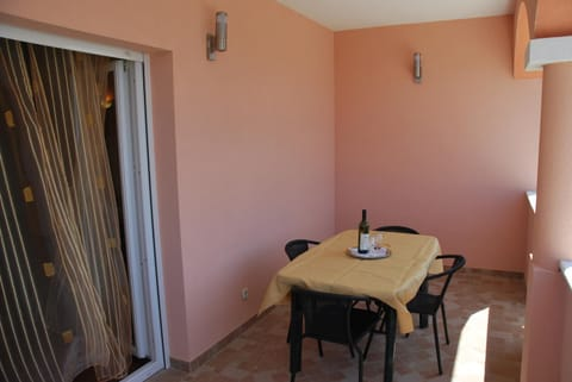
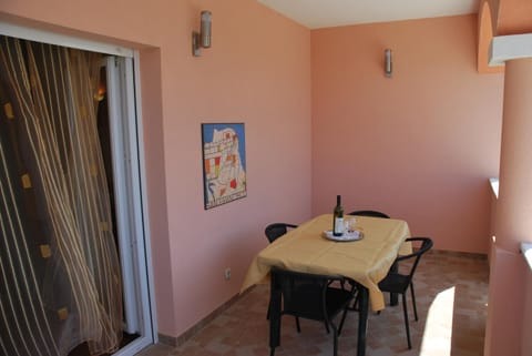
+ wall art [200,122,247,212]
